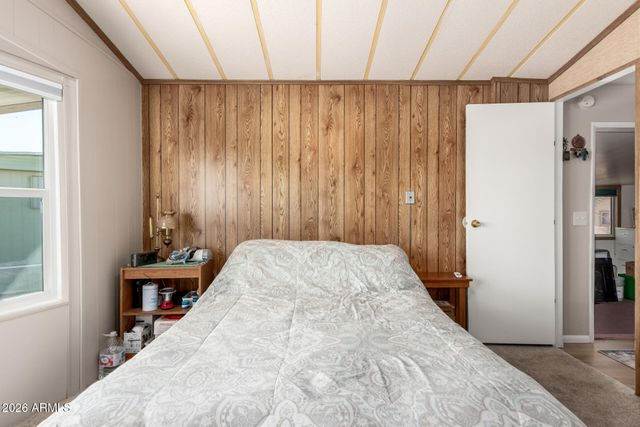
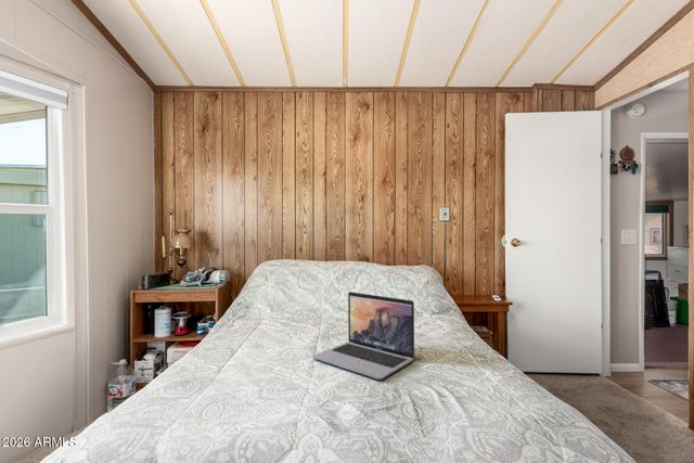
+ laptop [311,291,415,381]
